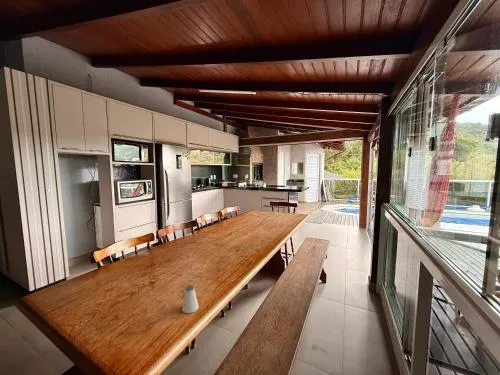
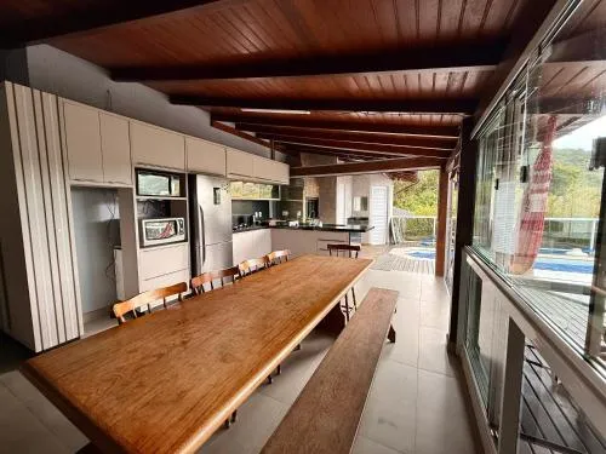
- saltshaker [181,284,200,314]
